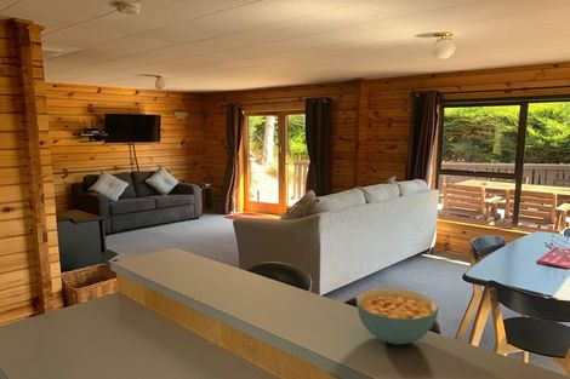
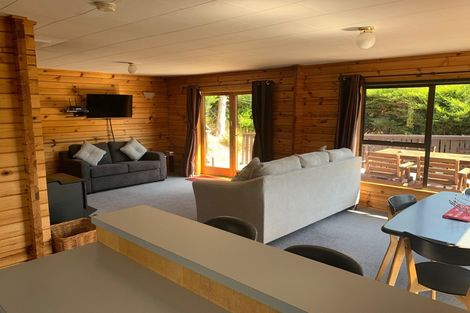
- cereal bowl [355,287,440,346]
